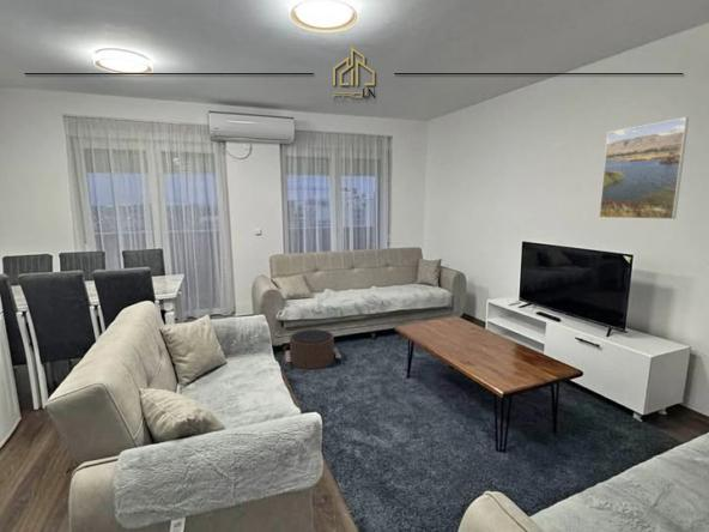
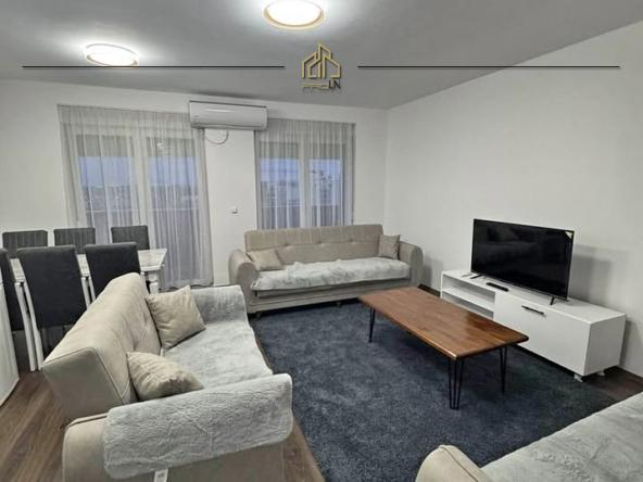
- pouf [284,328,343,370]
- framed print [598,116,690,220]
